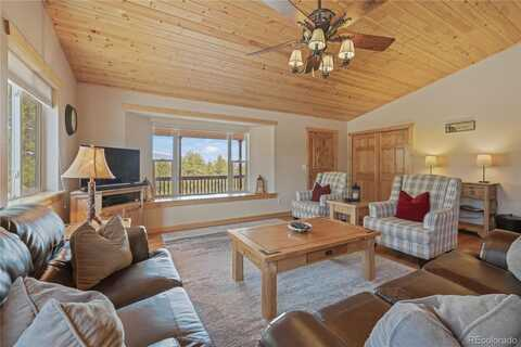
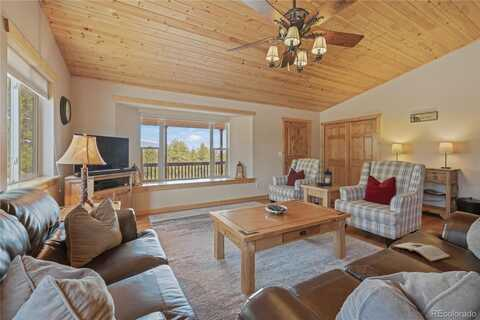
+ magazine [393,241,450,262]
